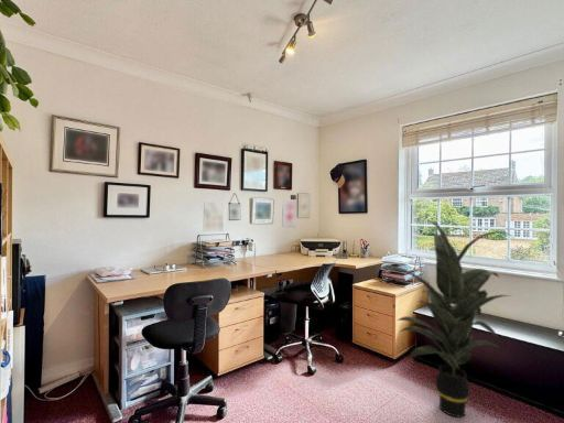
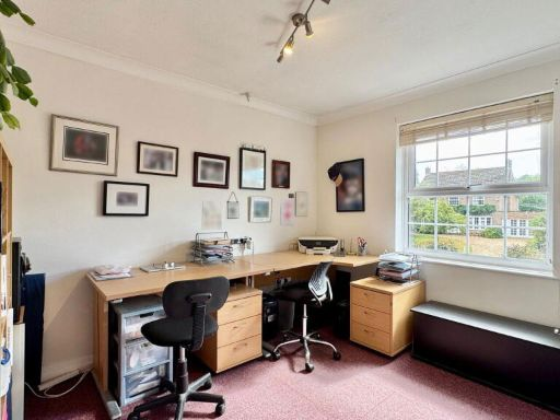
- indoor plant [382,219,514,417]
